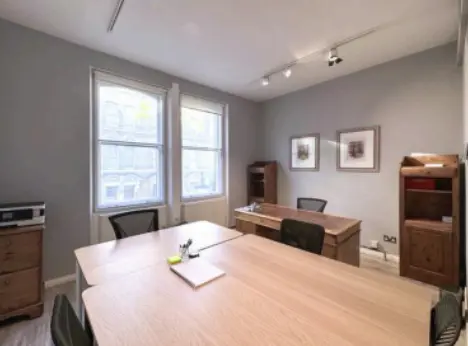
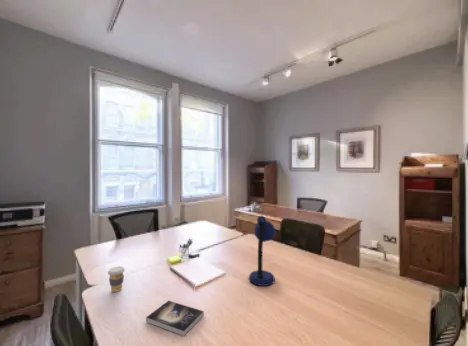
+ book [145,300,205,337]
+ desk lamp [248,215,276,287]
+ coffee cup [107,266,126,293]
